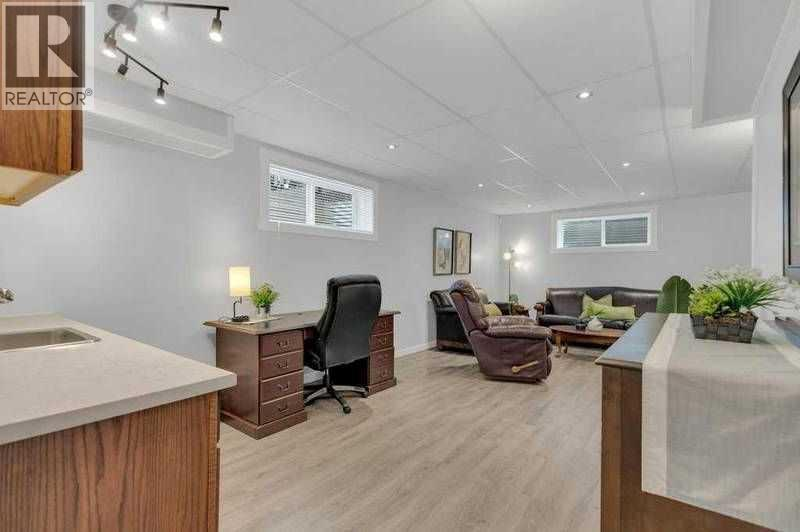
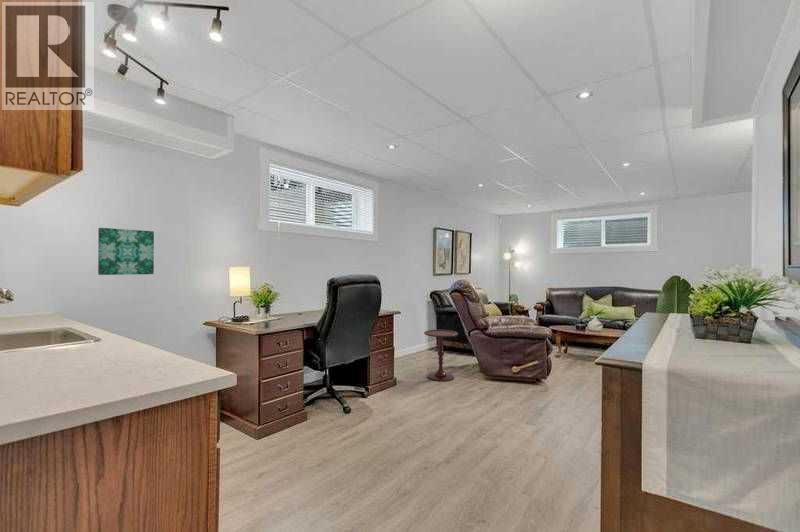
+ side table [423,329,459,383]
+ wall art [97,227,155,276]
